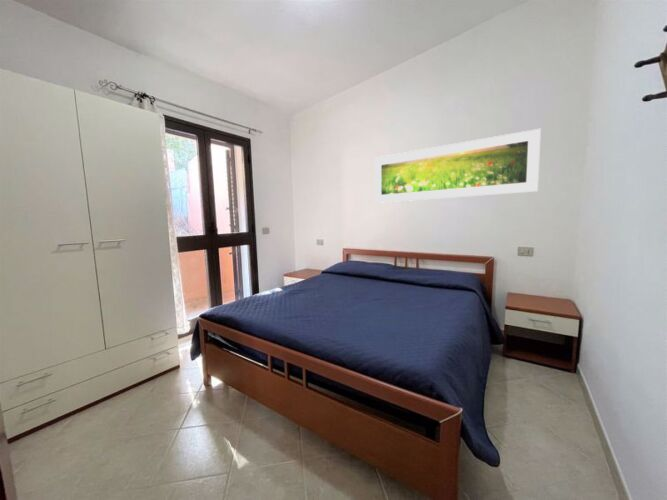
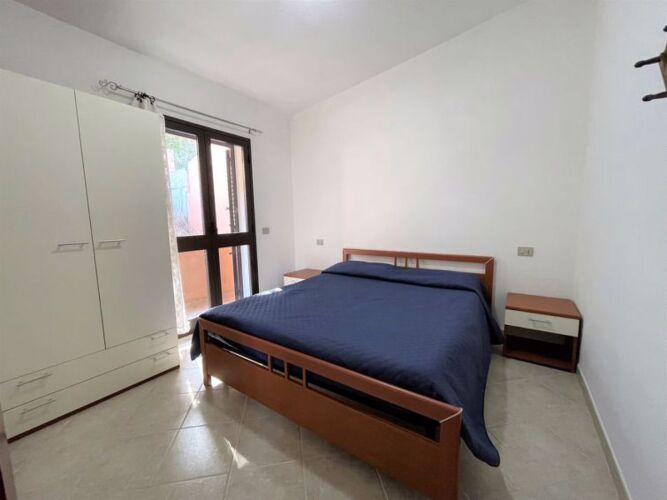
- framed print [373,128,542,204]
